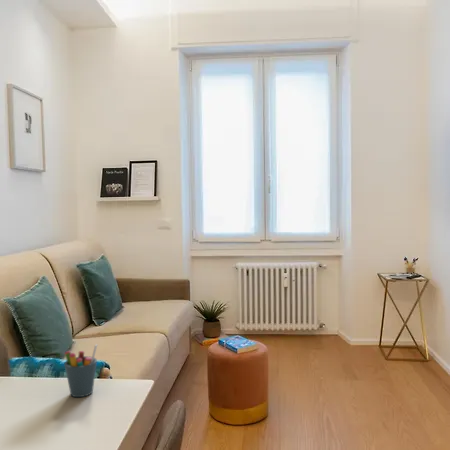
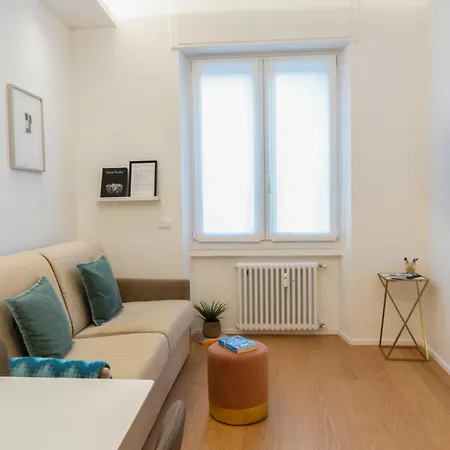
- pen holder [64,343,99,398]
